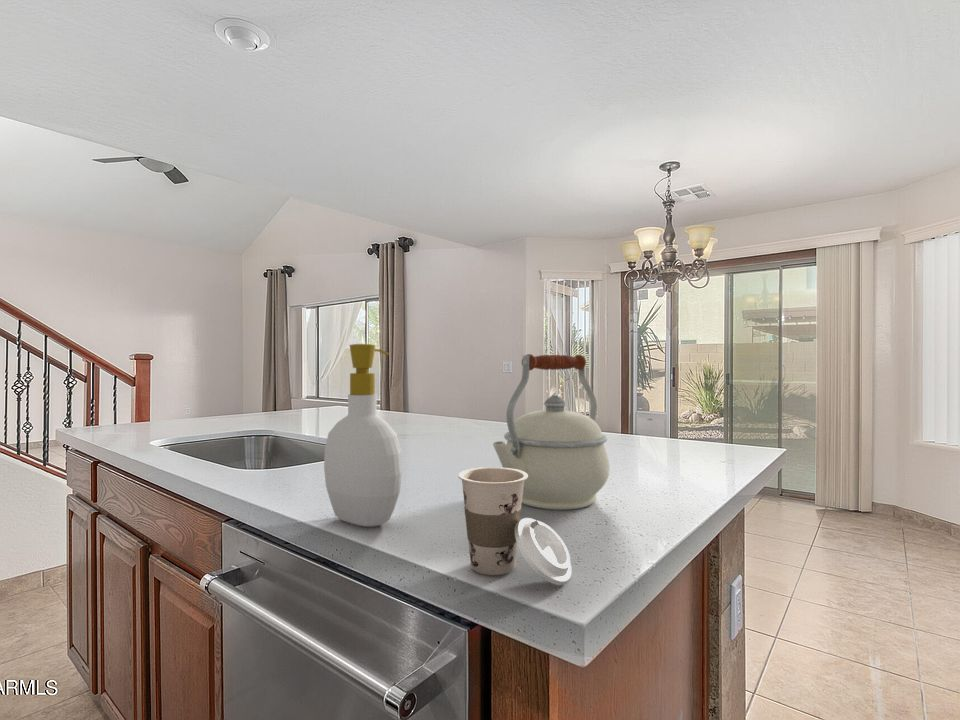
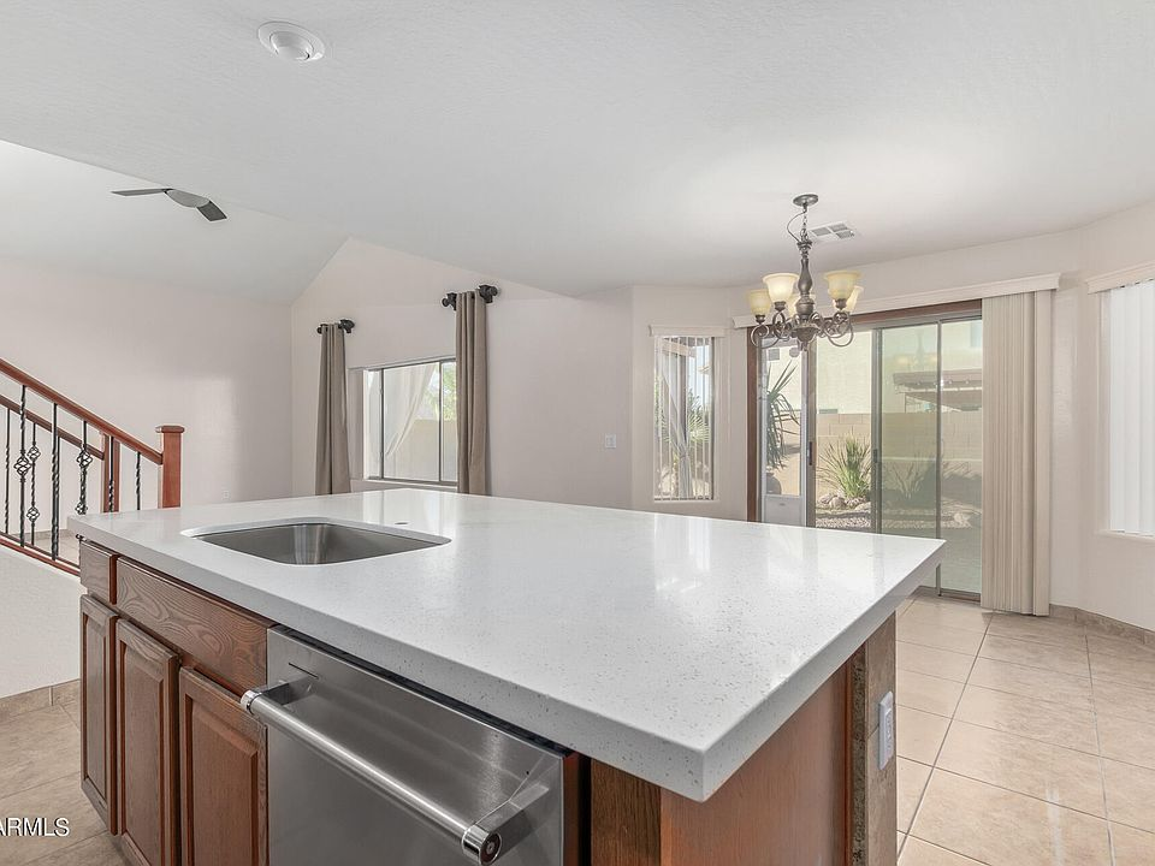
- kettle [492,353,610,511]
- soap bottle [323,343,403,528]
- cup [457,466,573,586]
